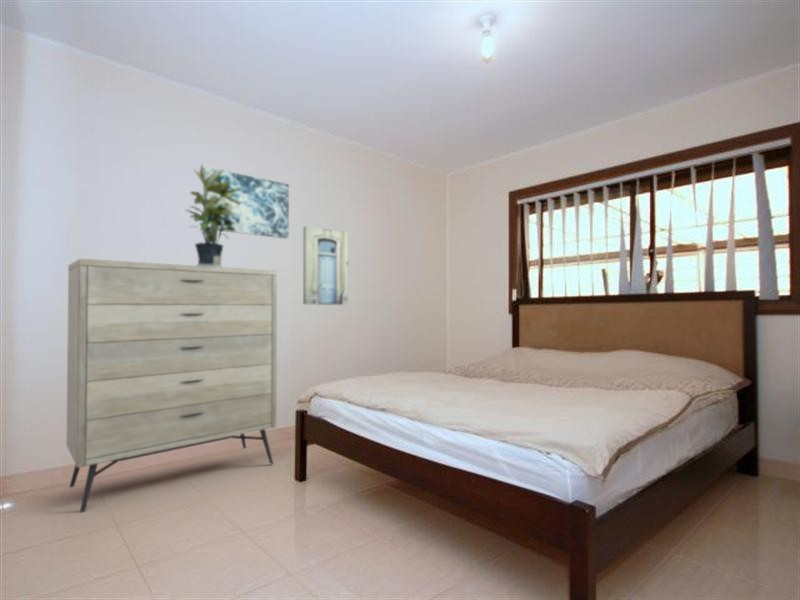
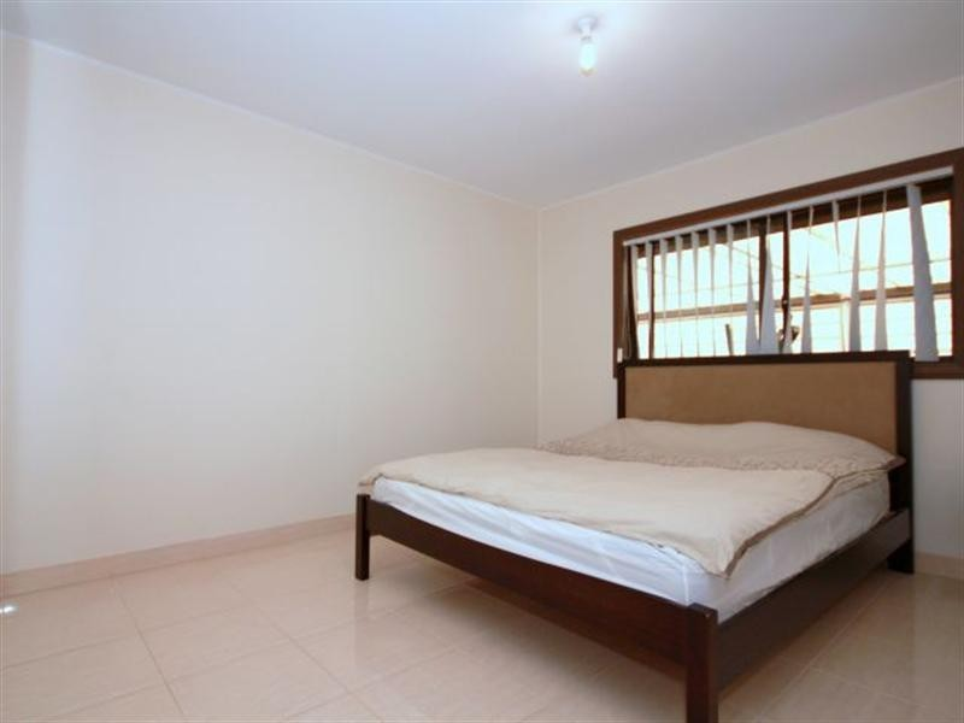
- dresser [65,258,278,513]
- wall art [202,166,290,240]
- potted plant [184,163,242,267]
- wall art [302,225,349,306]
